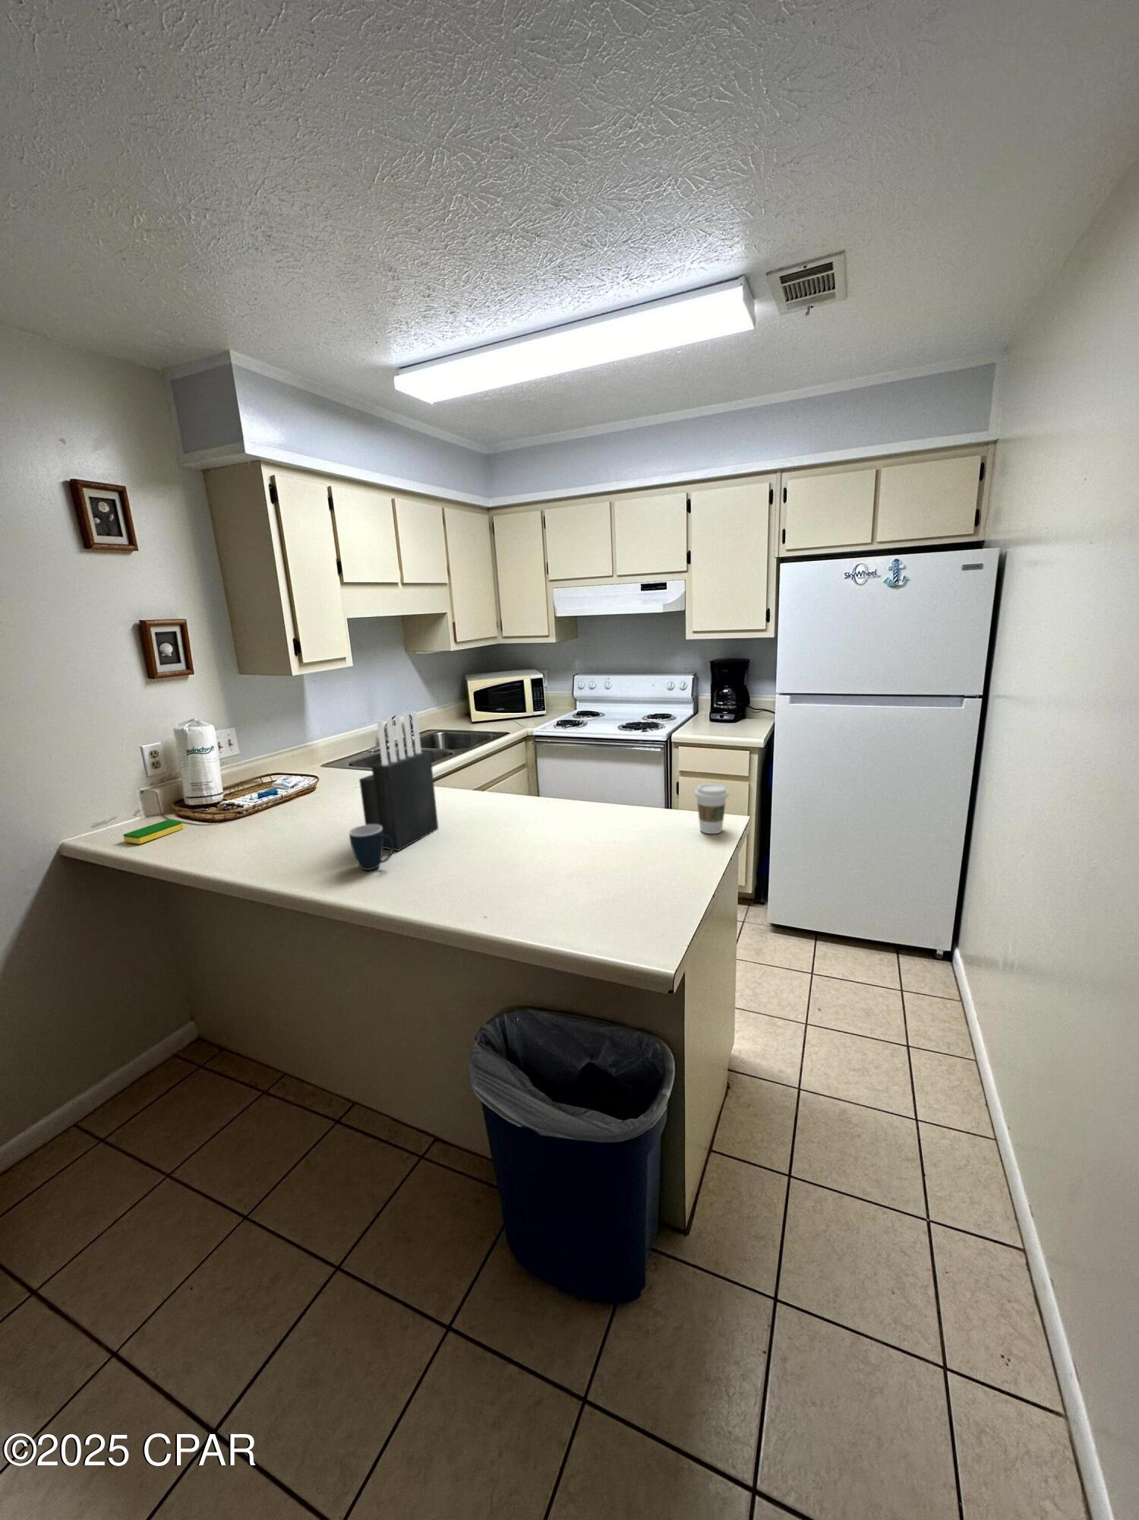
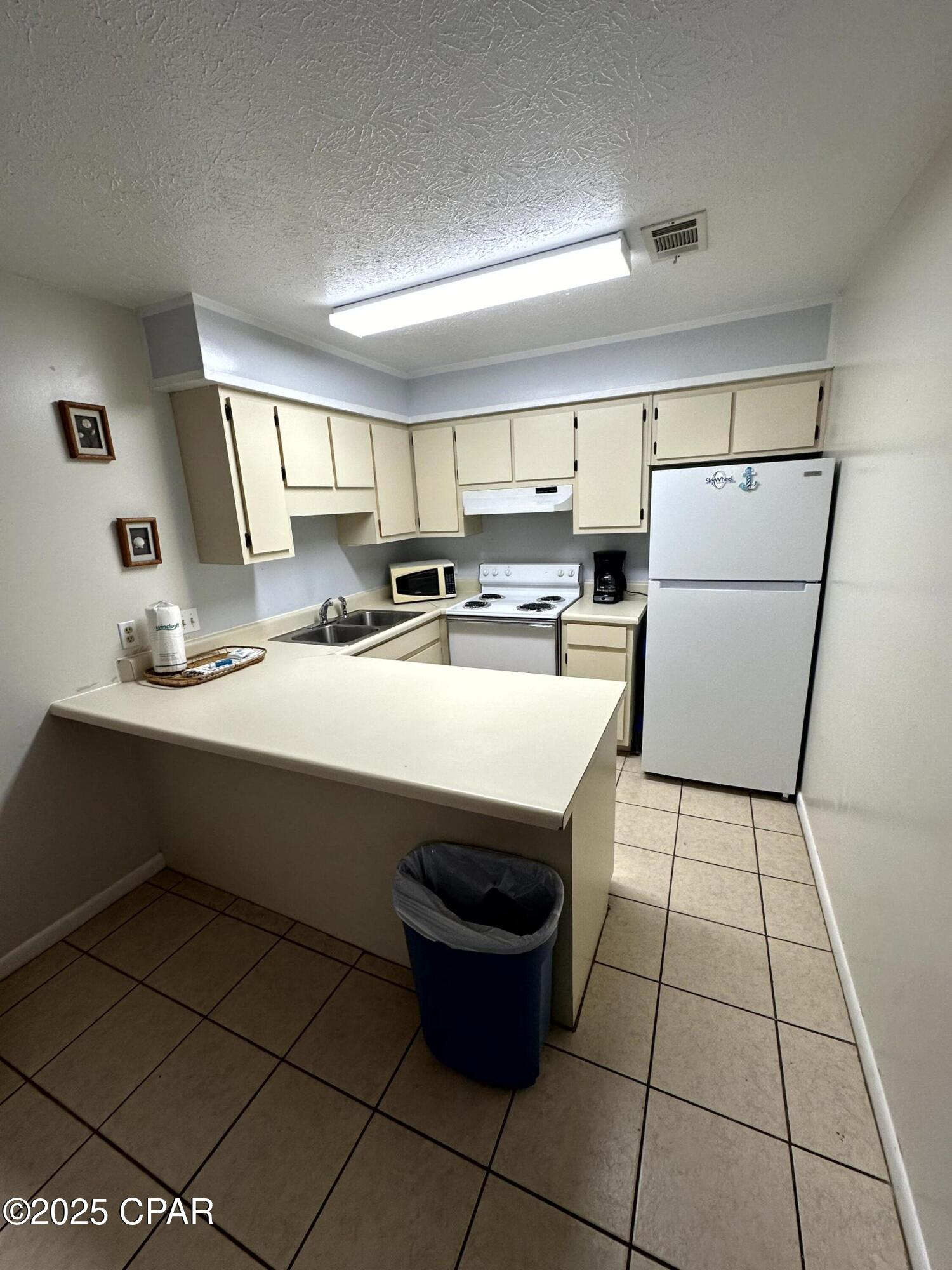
- dish sponge [122,820,184,844]
- knife block [359,711,439,852]
- coffee cup [694,784,730,834]
- mug [348,825,394,871]
